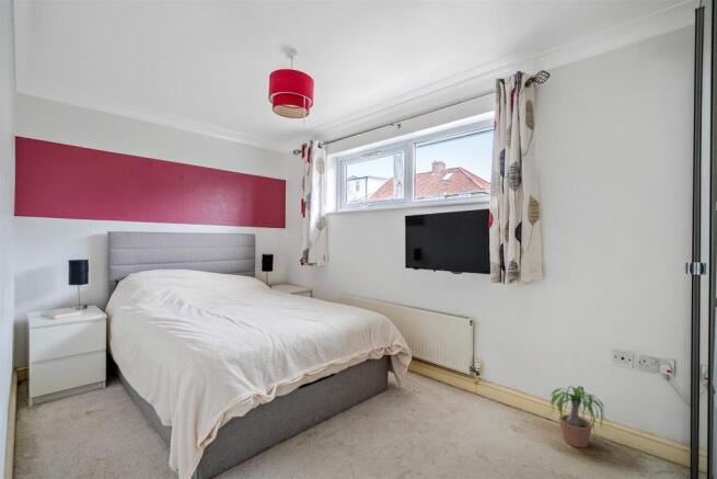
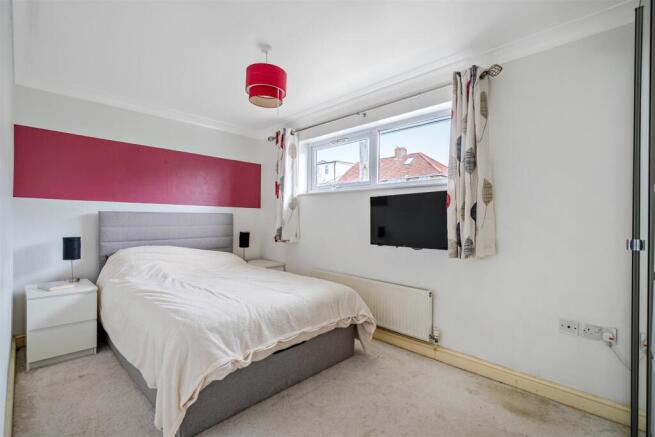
- potted plant [543,385,612,448]
